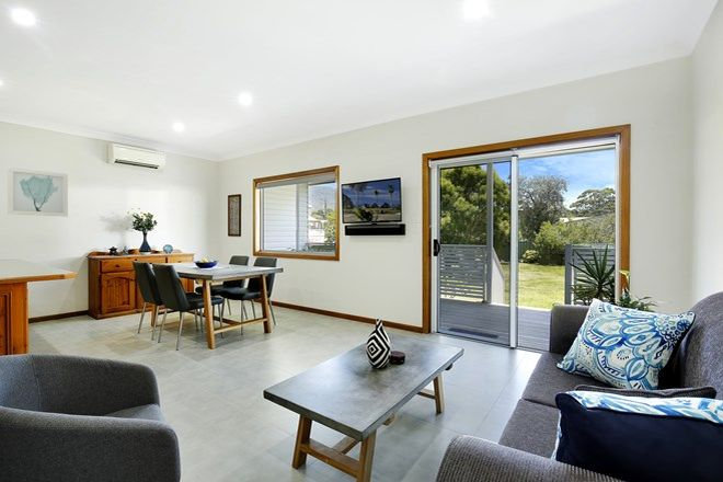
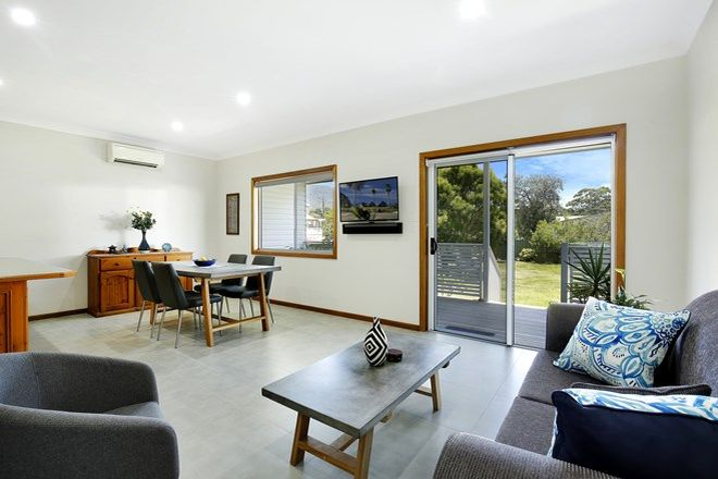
- wall art [7,167,69,218]
